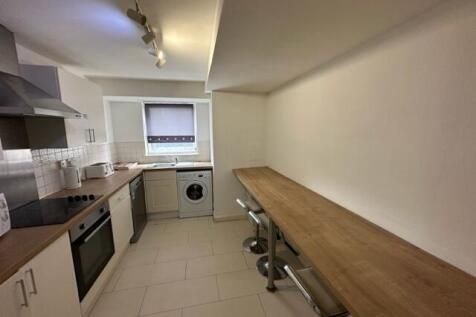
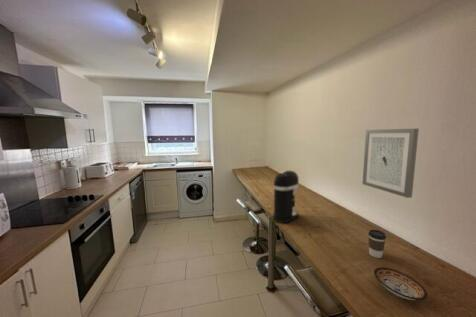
+ coffee cup [367,229,387,259]
+ wall art [361,128,420,199]
+ coffee maker [272,169,300,224]
+ bowl [373,266,428,301]
